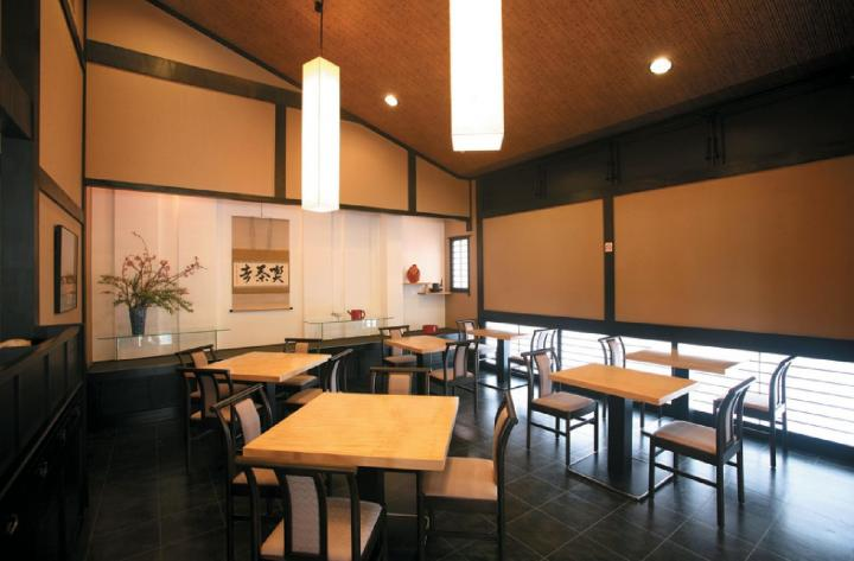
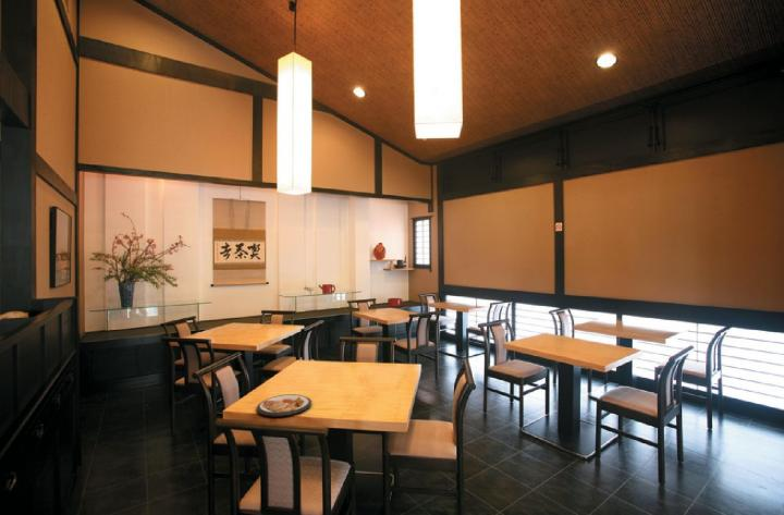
+ dish [256,393,313,418]
